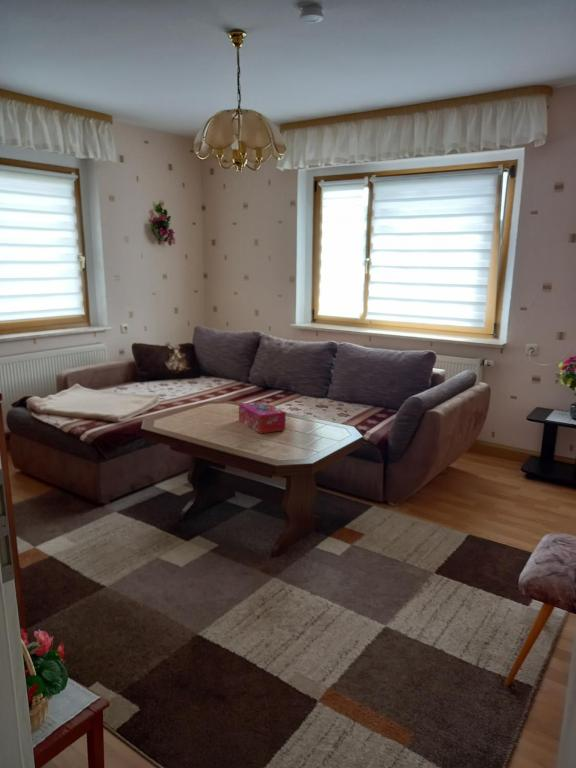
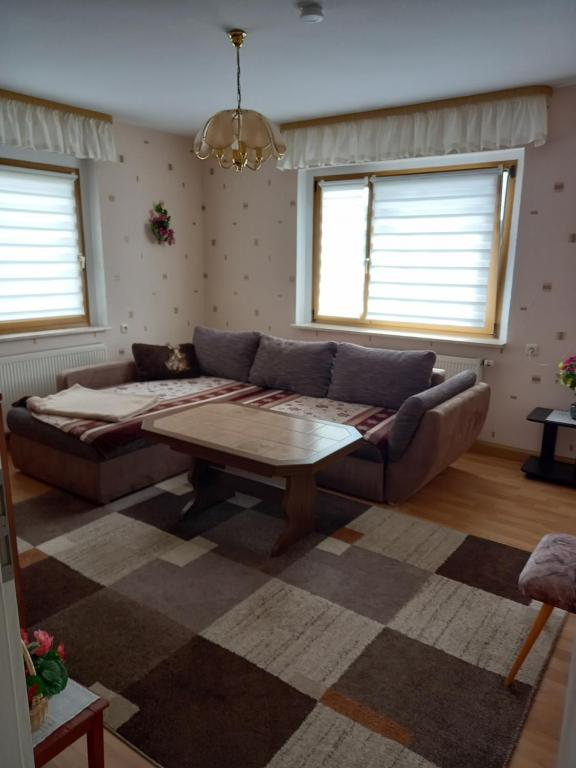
- tissue box [238,400,287,434]
